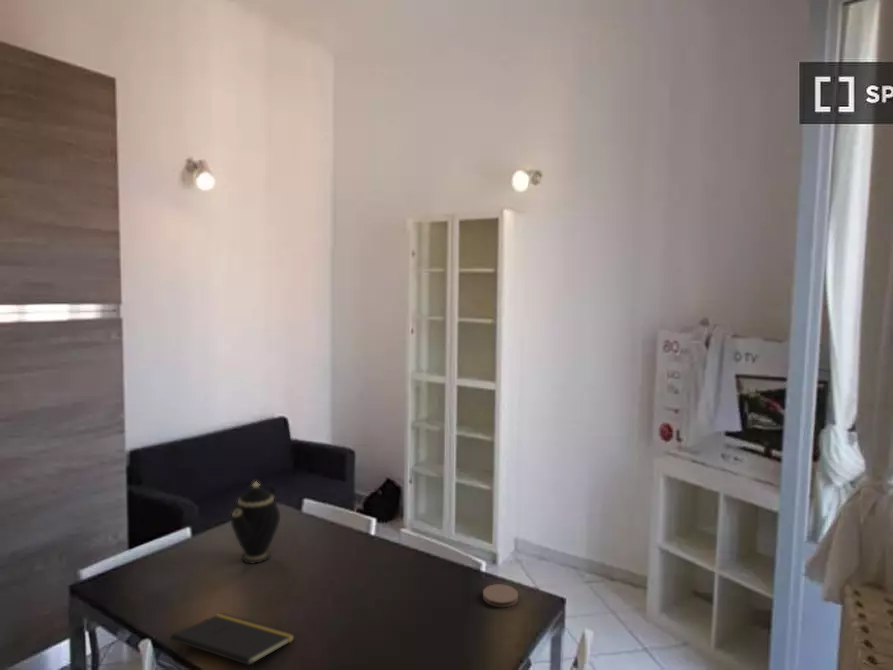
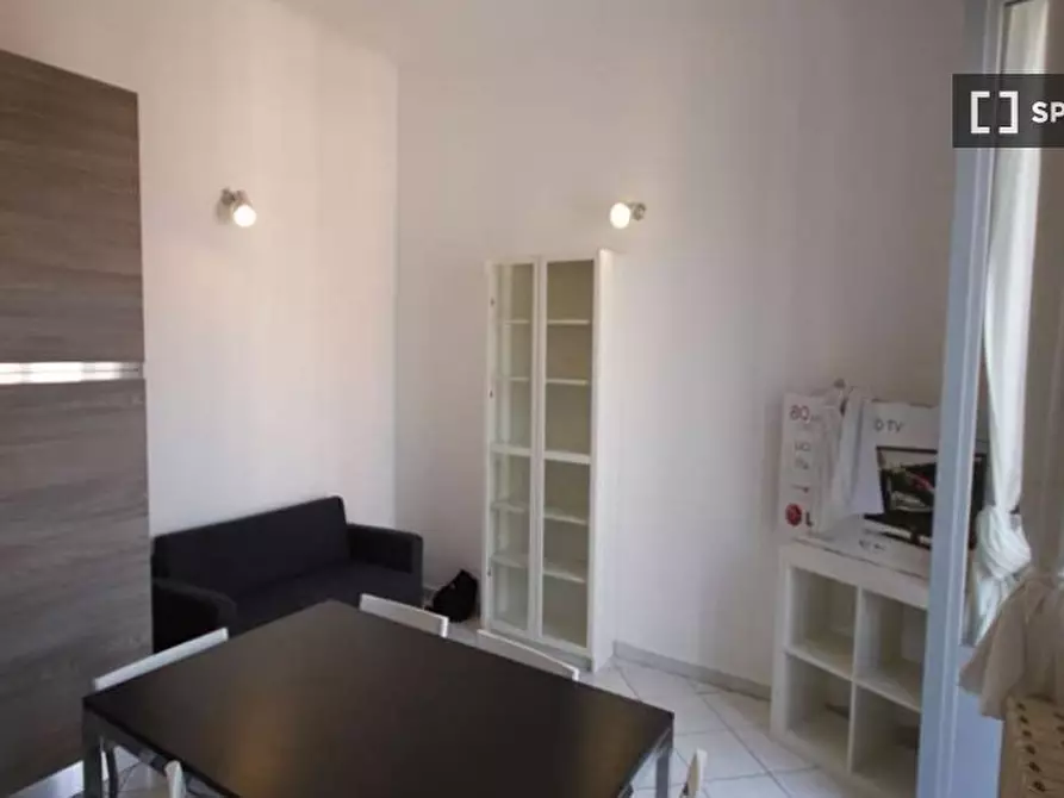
- coaster [482,583,519,608]
- teapot [230,480,281,564]
- notepad [170,612,296,670]
